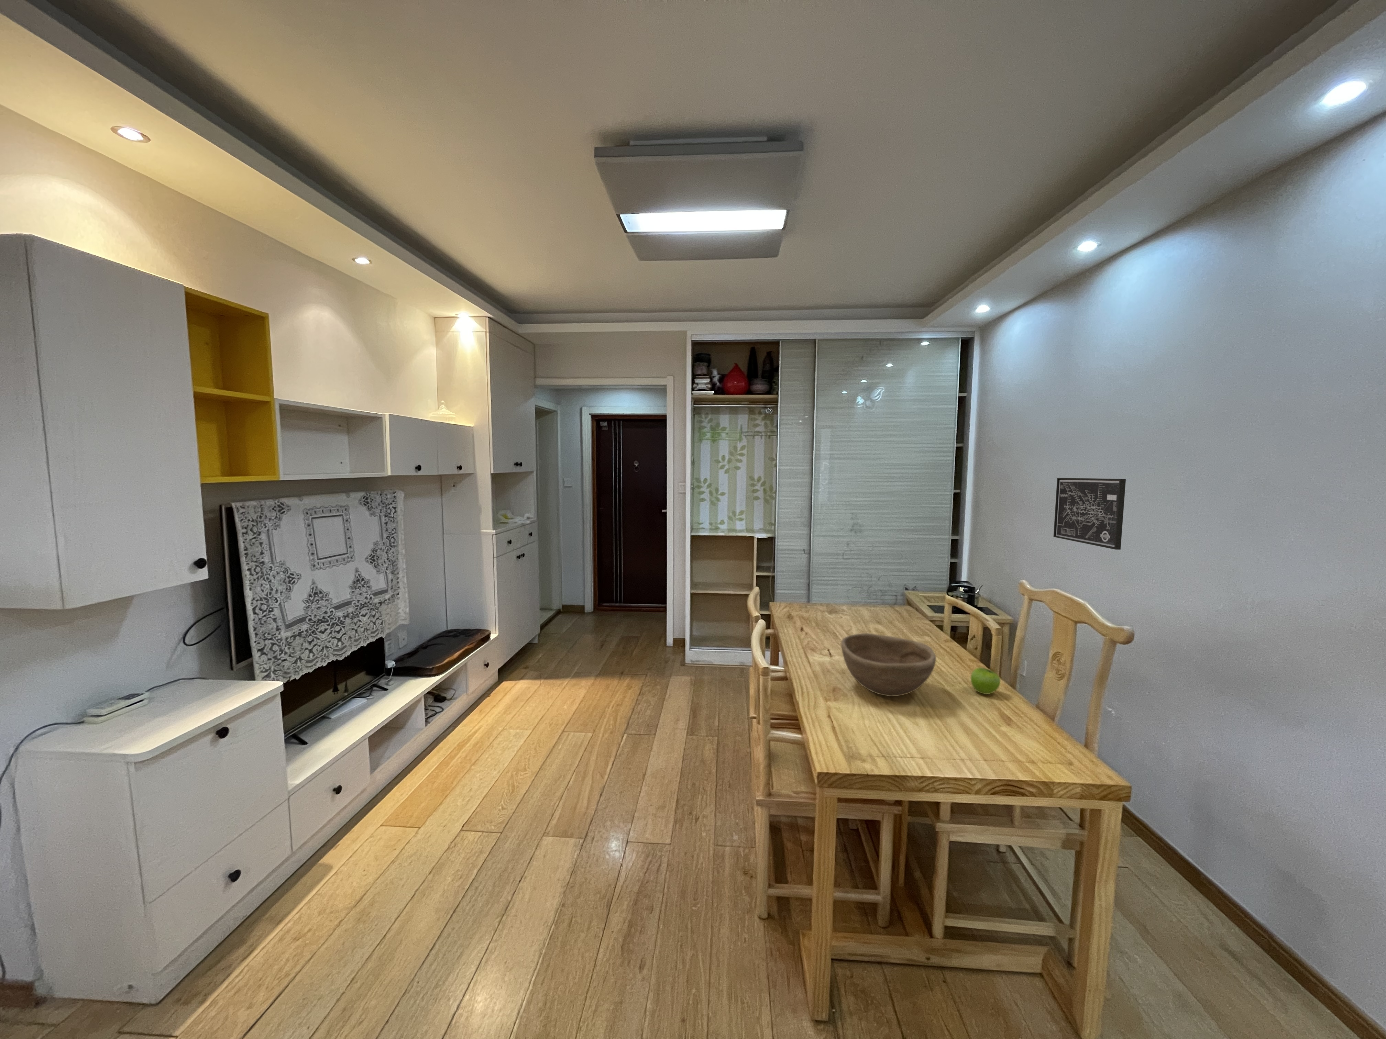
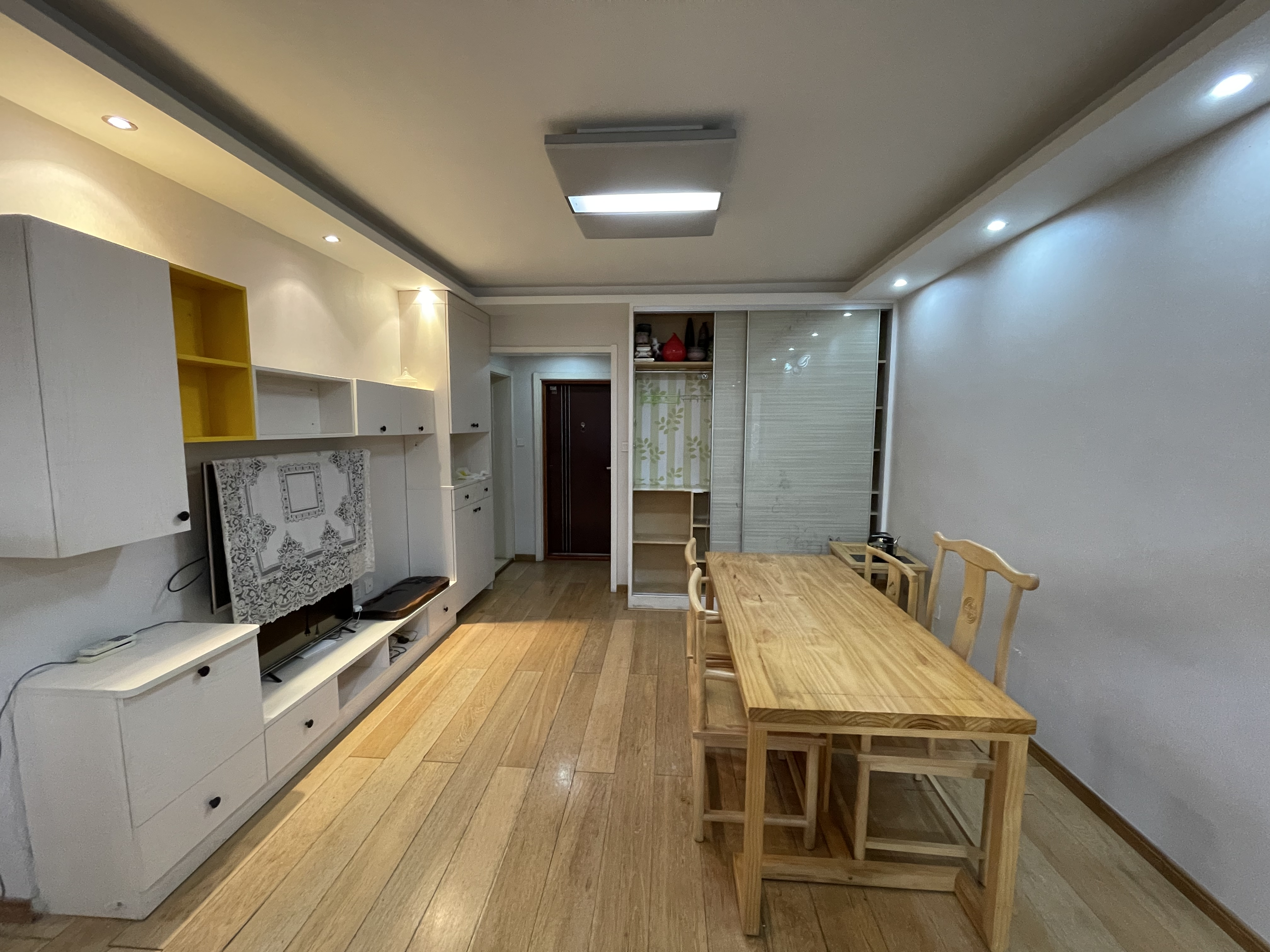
- fruit [970,667,1001,694]
- bowl [840,633,936,696]
- wall art [1053,478,1126,550]
